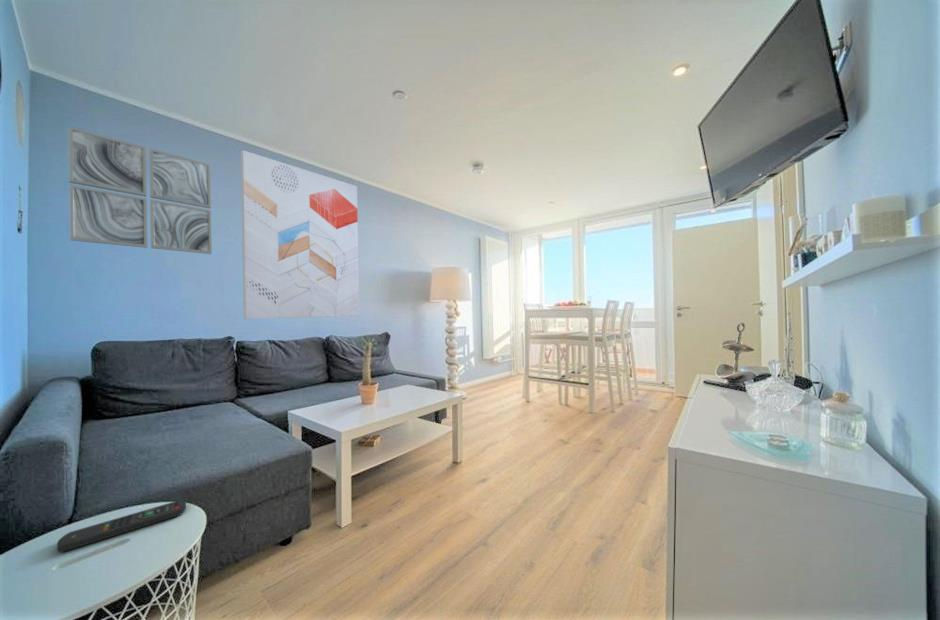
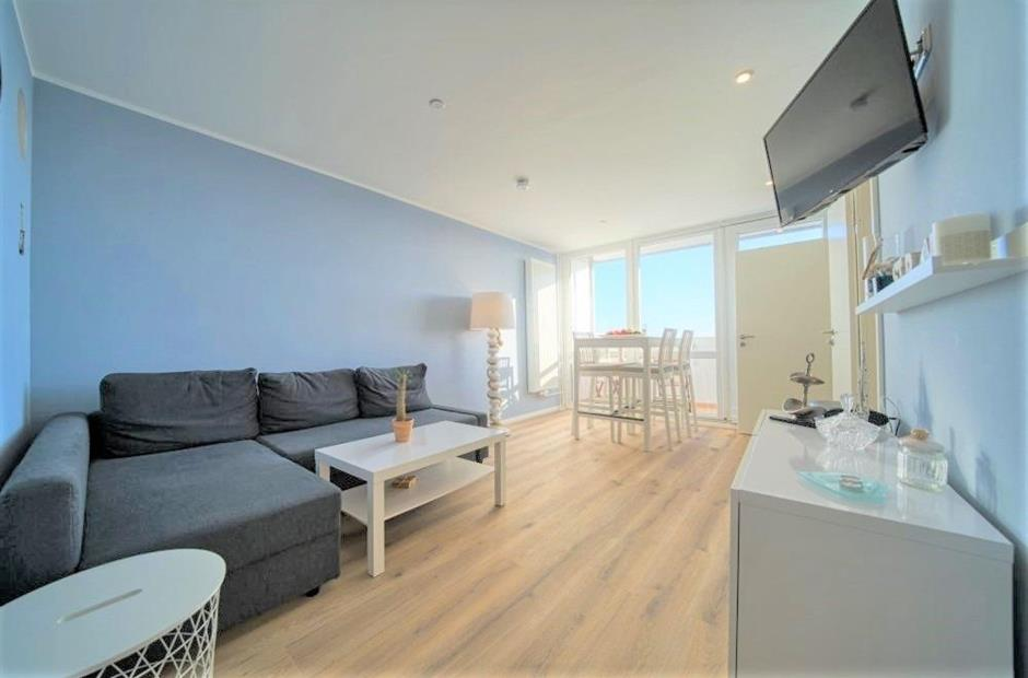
- wall art [68,126,213,255]
- wall art [240,149,360,320]
- remote control [56,499,187,553]
